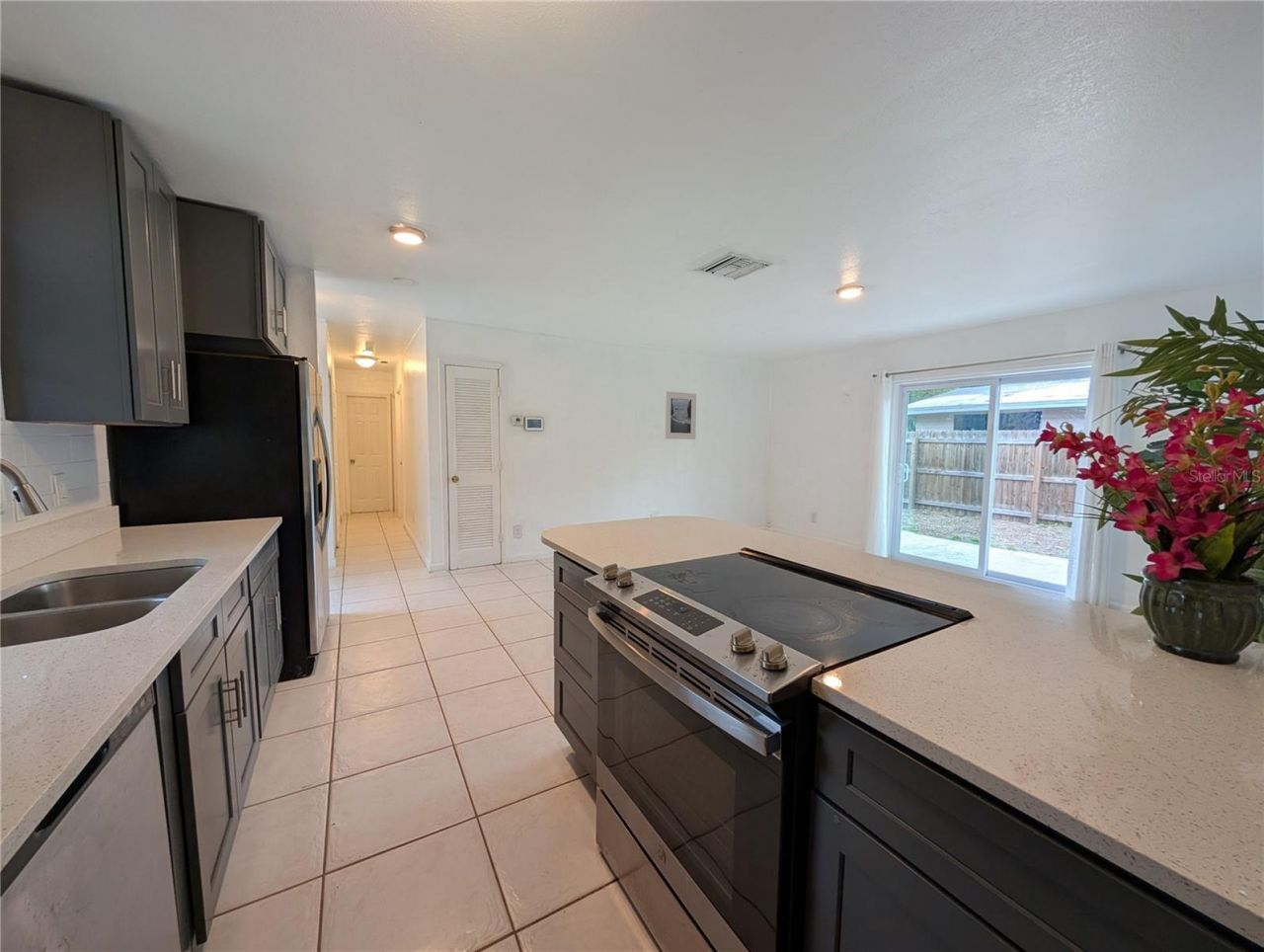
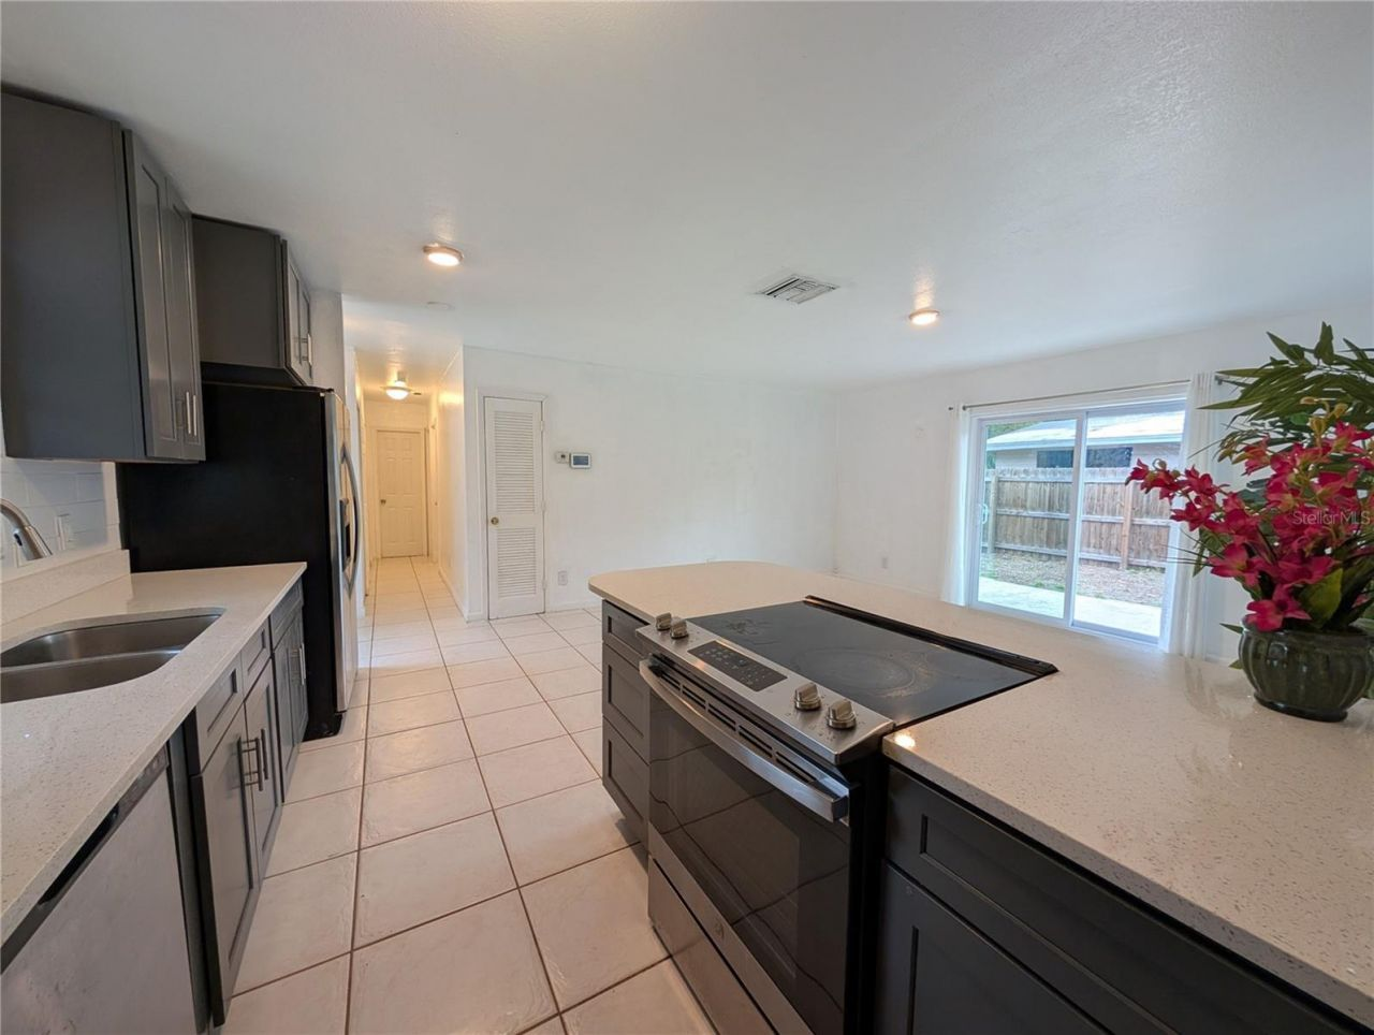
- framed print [664,390,697,440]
